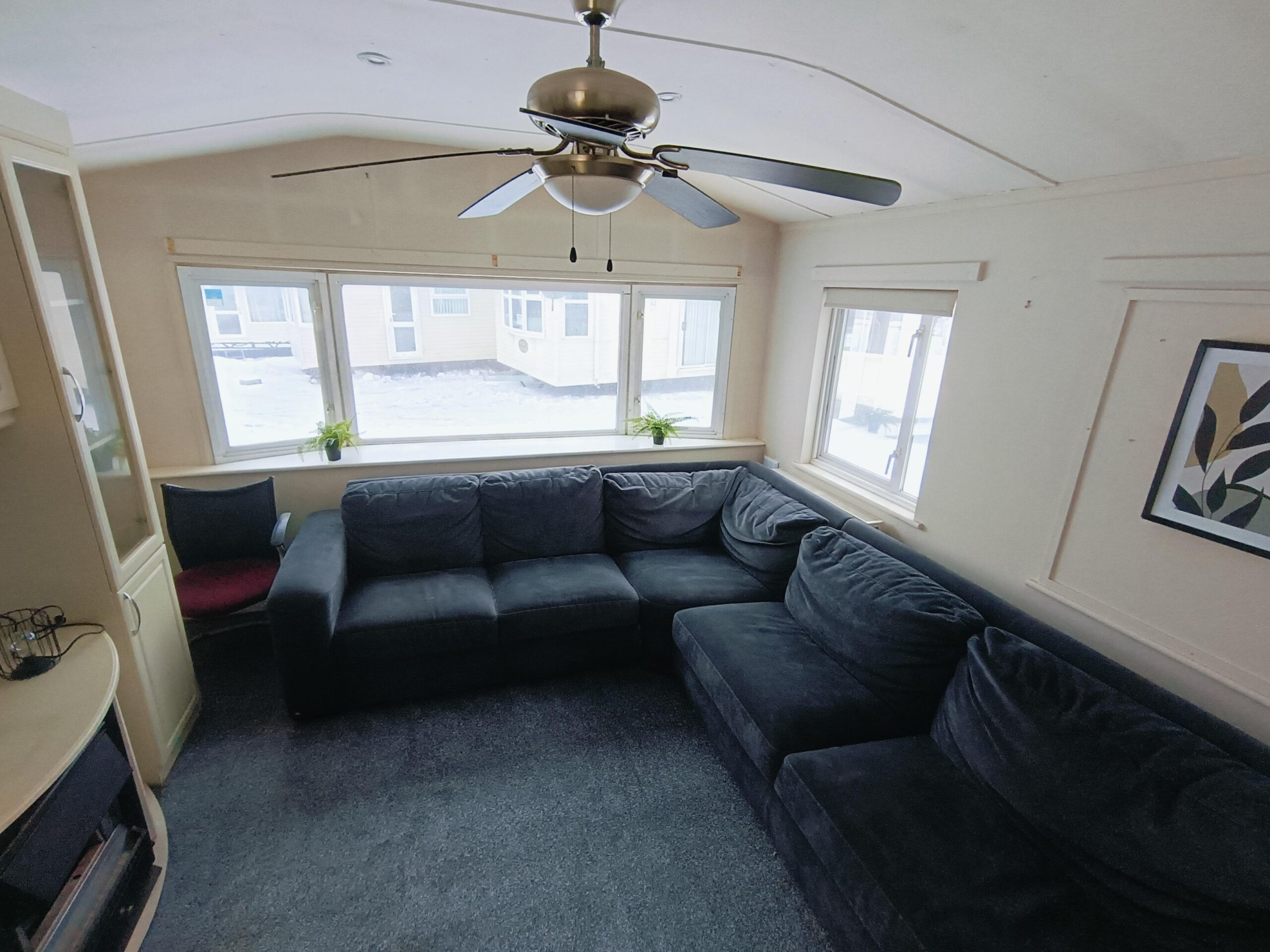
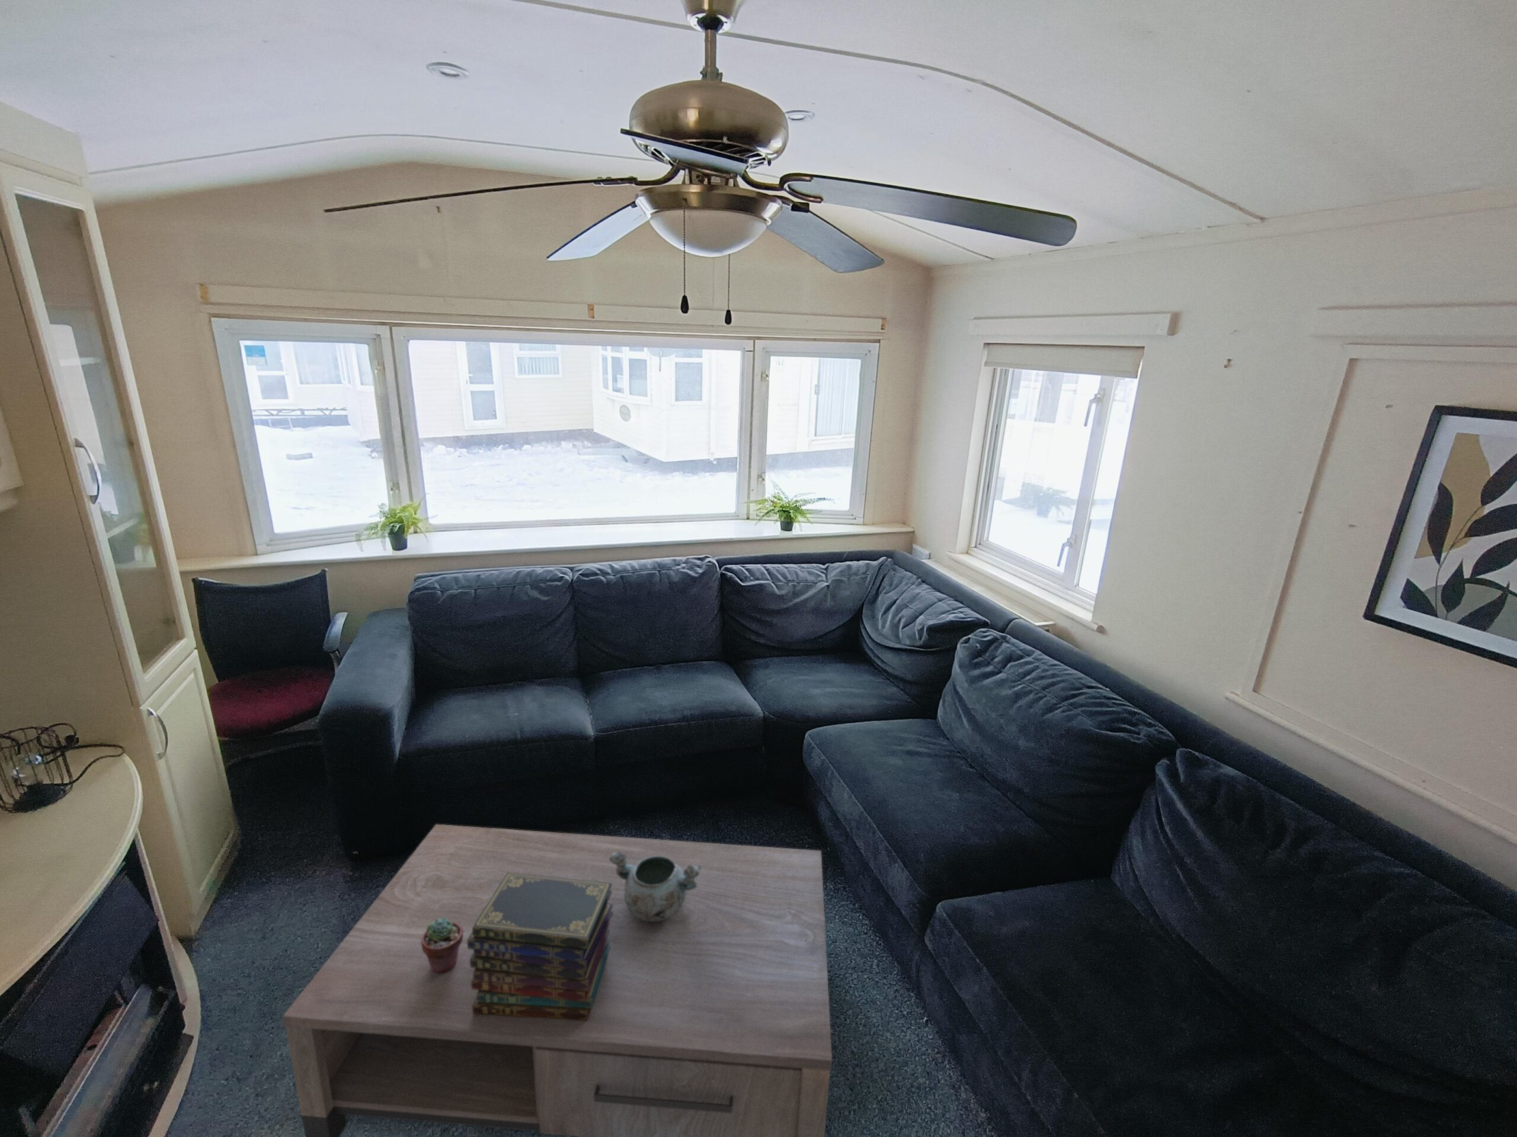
+ book stack [467,872,613,1020]
+ decorative bowl [609,853,701,922]
+ coffee table [282,824,833,1137]
+ potted succulent [422,918,463,975]
